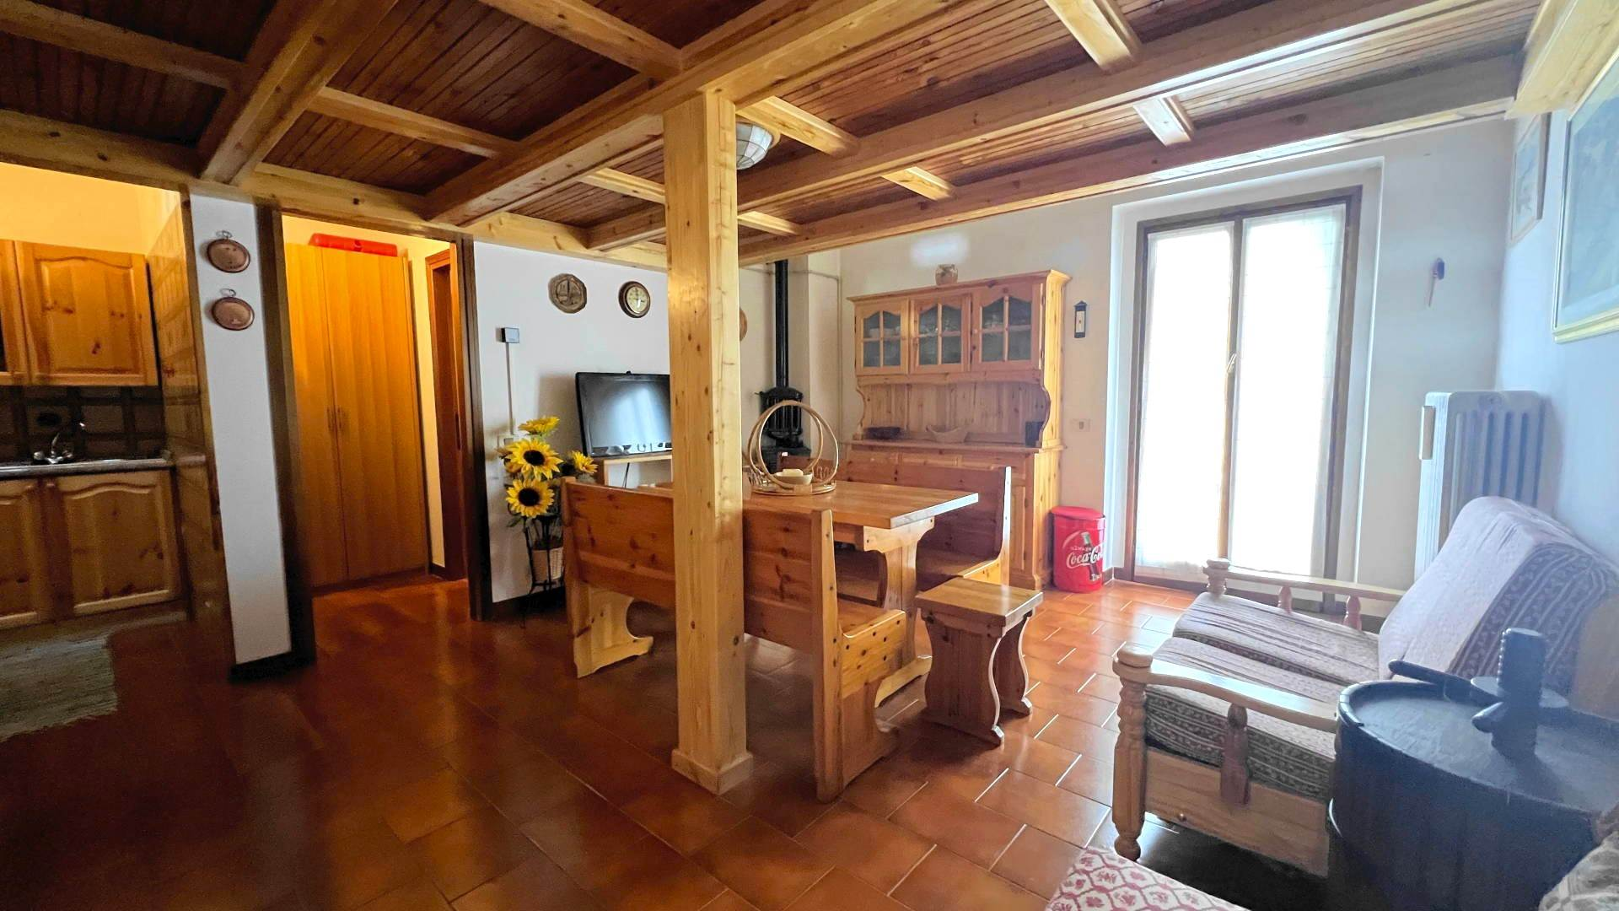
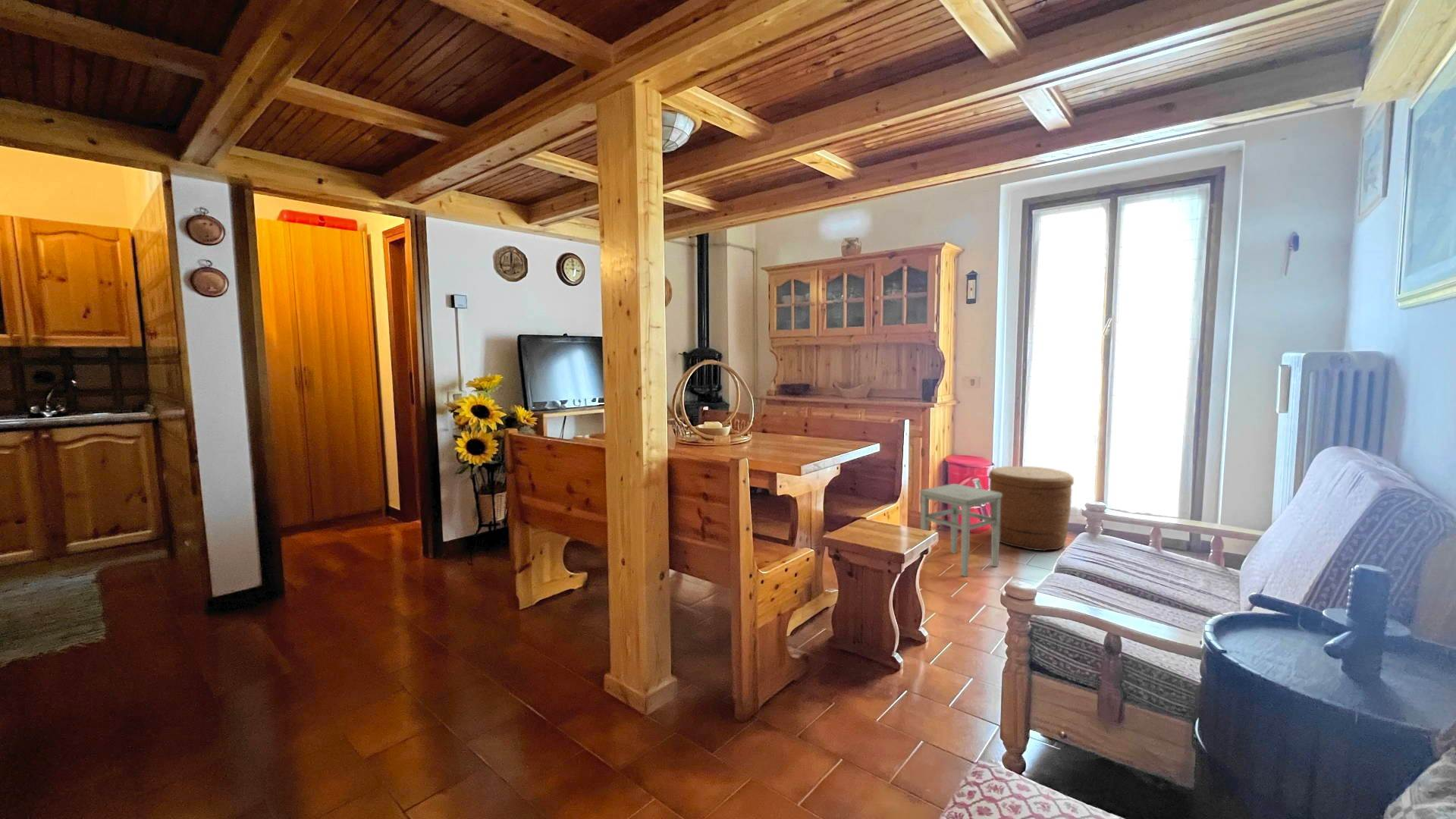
+ basket [988,466,1075,552]
+ stool [919,483,1003,577]
